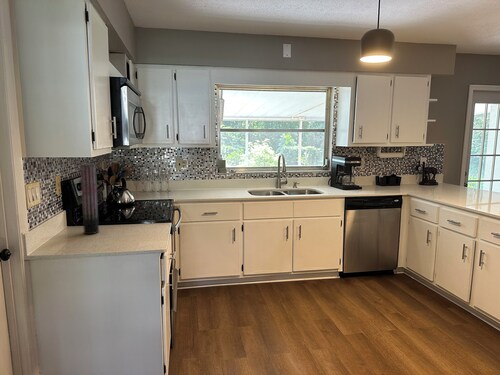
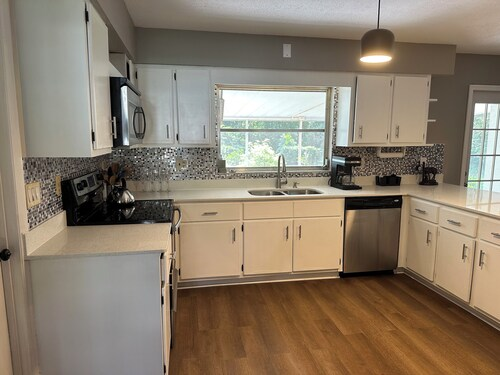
- cylinder [79,163,100,235]
